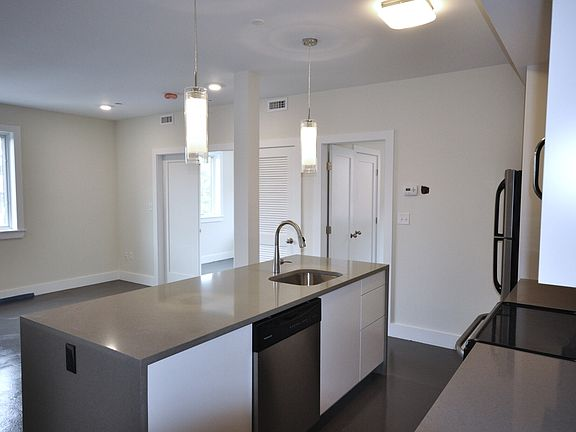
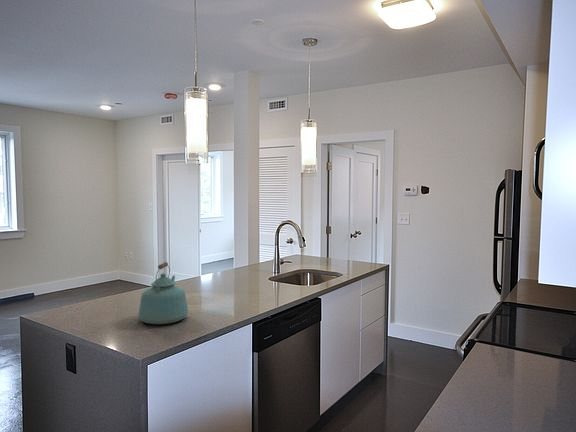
+ kettle [137,261,189,325]
